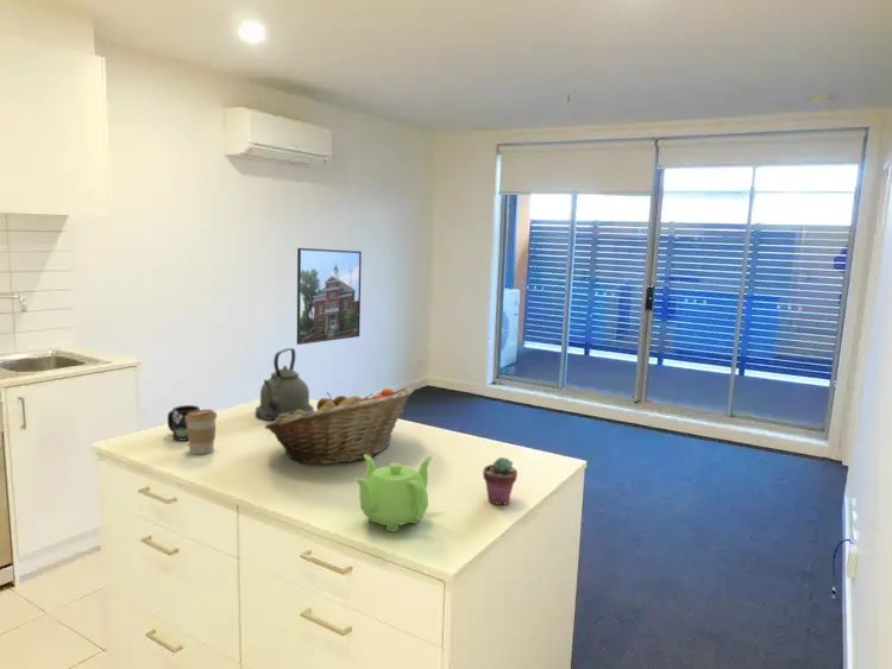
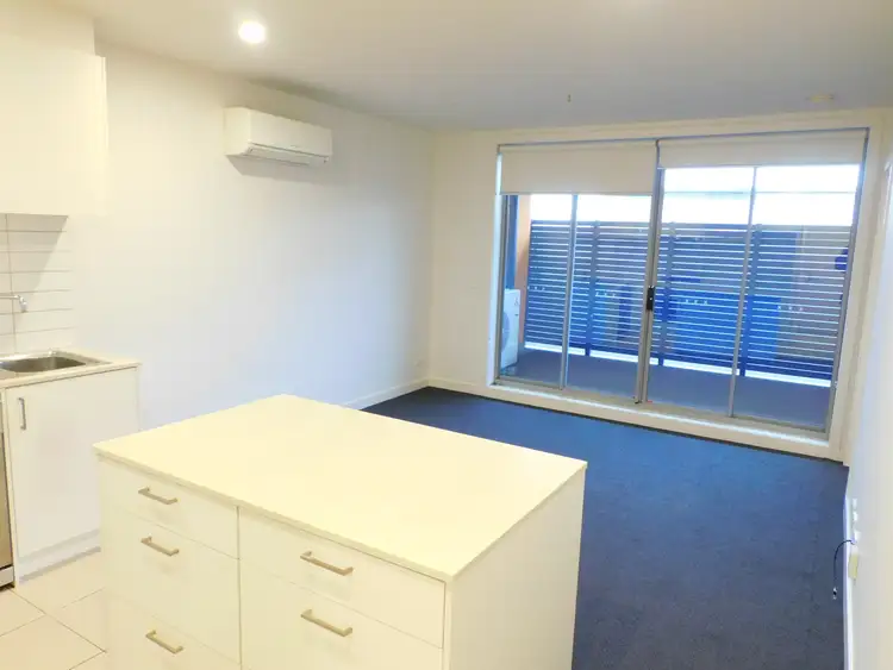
- fruit basket [264,386,414,466]
- mug [167,404,201,441]
- potted succulent [482,456,519,506]
- kettle [255,347,315,421]
- teapot [352,454,434,532]
- coffee cup [186,409,219,455]
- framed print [296,247,363,346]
